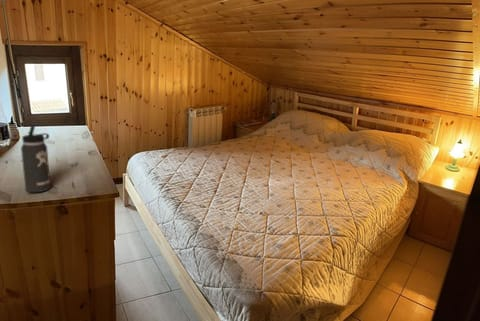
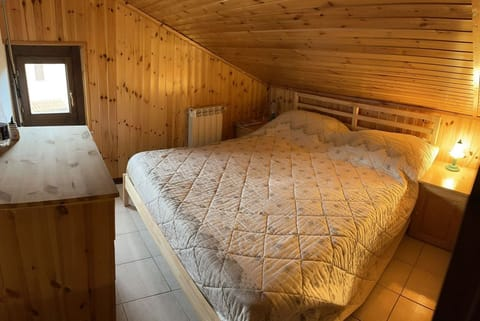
- thermos bottle [20,124,51,193]
